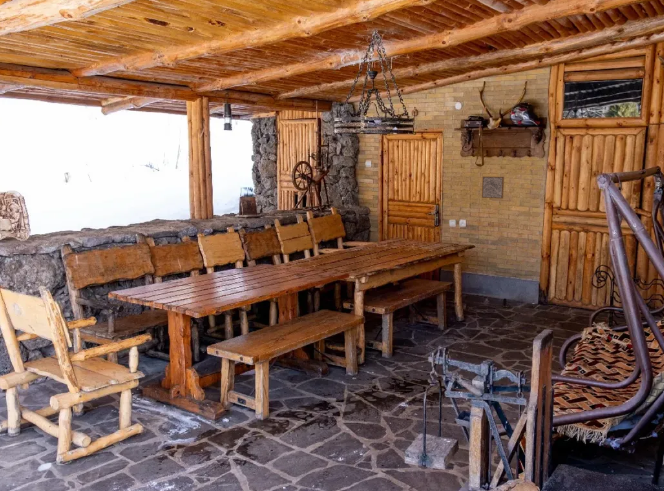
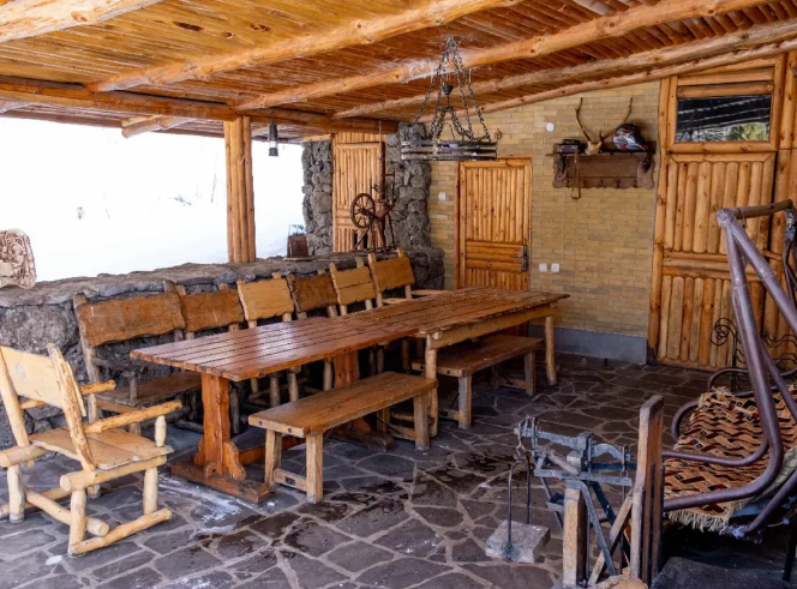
- wall art [481,176,505,199]
